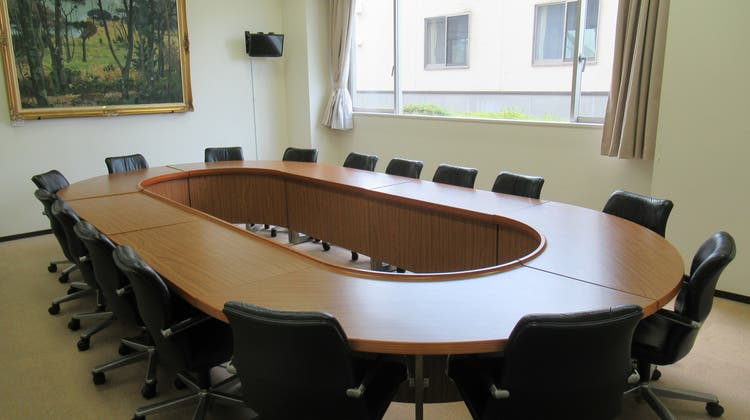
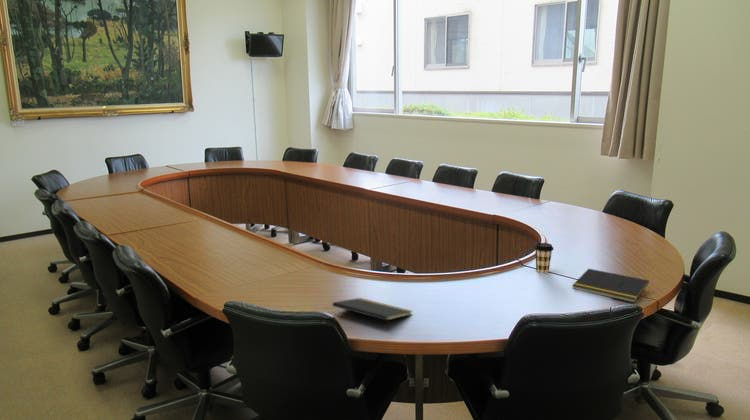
+ notepad [571,268,650,304]
+ notepad [331,297,413,331]
+ coffee cup [534,242,554,274]
